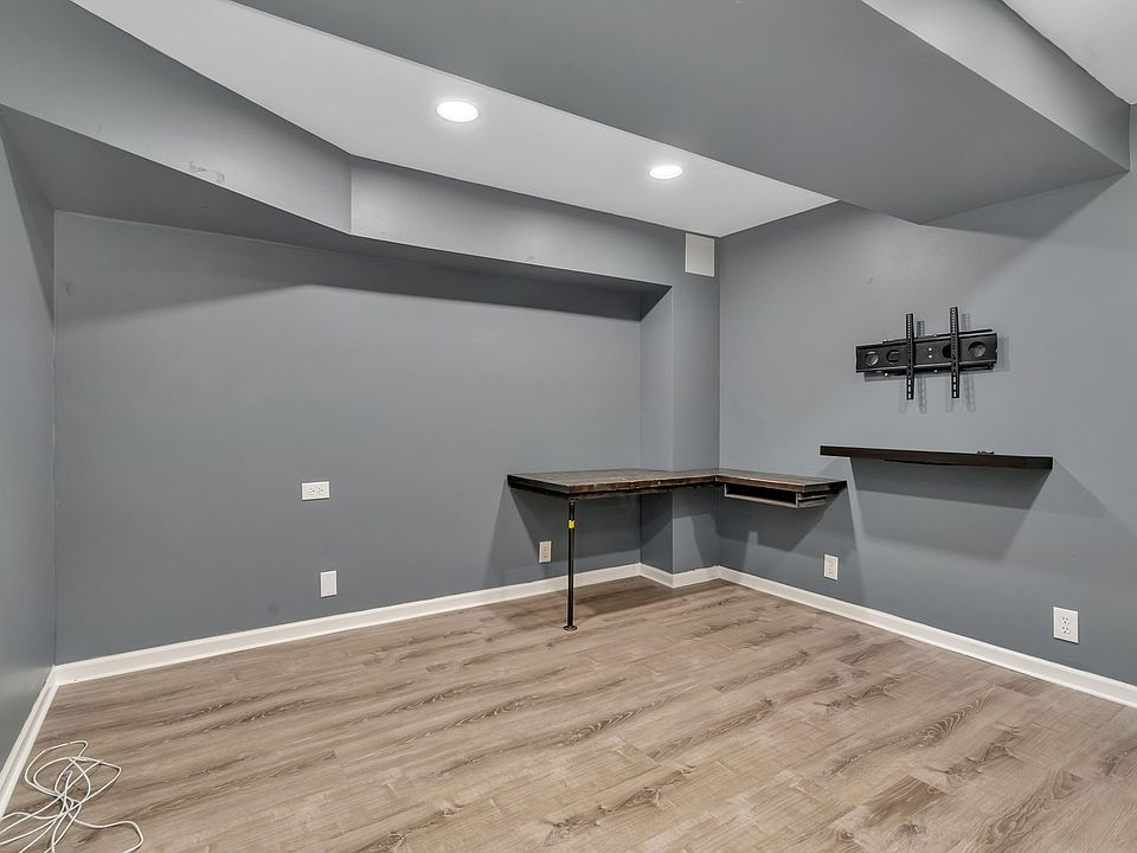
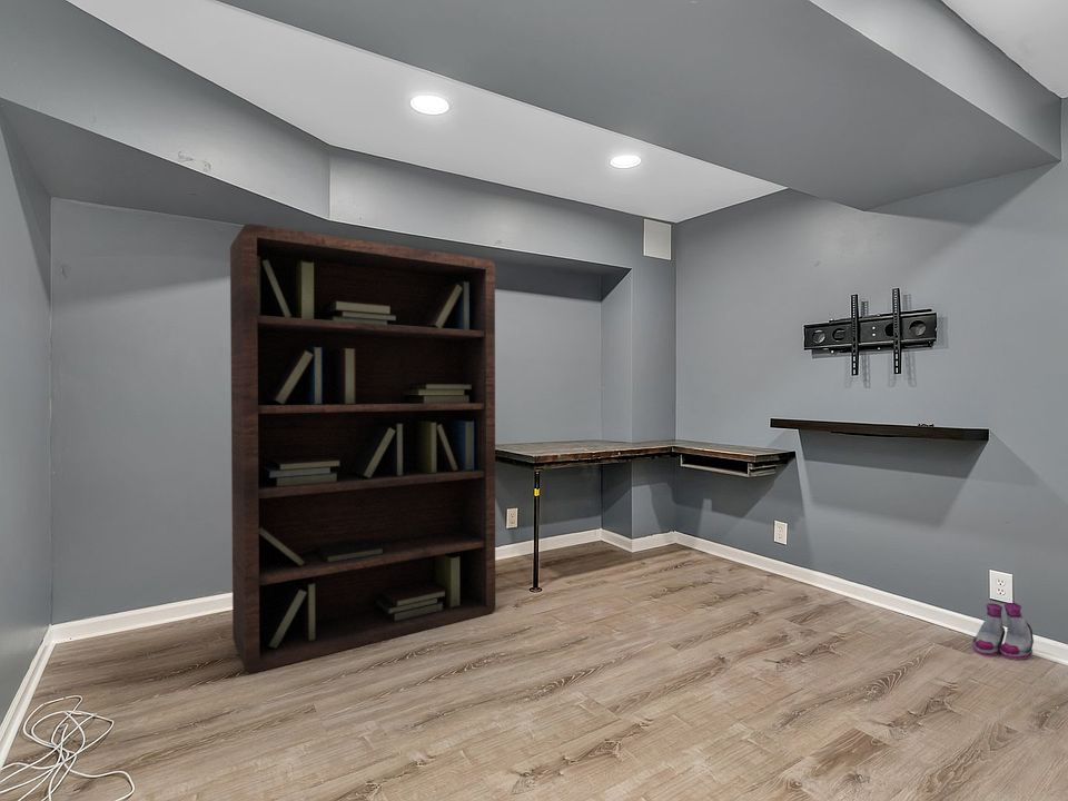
+ bookcase [229,222,496,674]
+ boots [972,602,1035,661]
